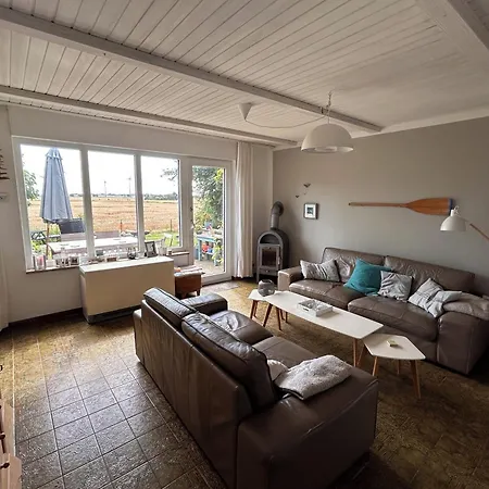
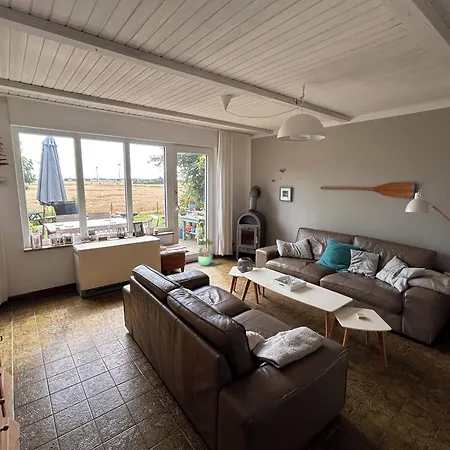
+ potted plant [197,238,215,266]
